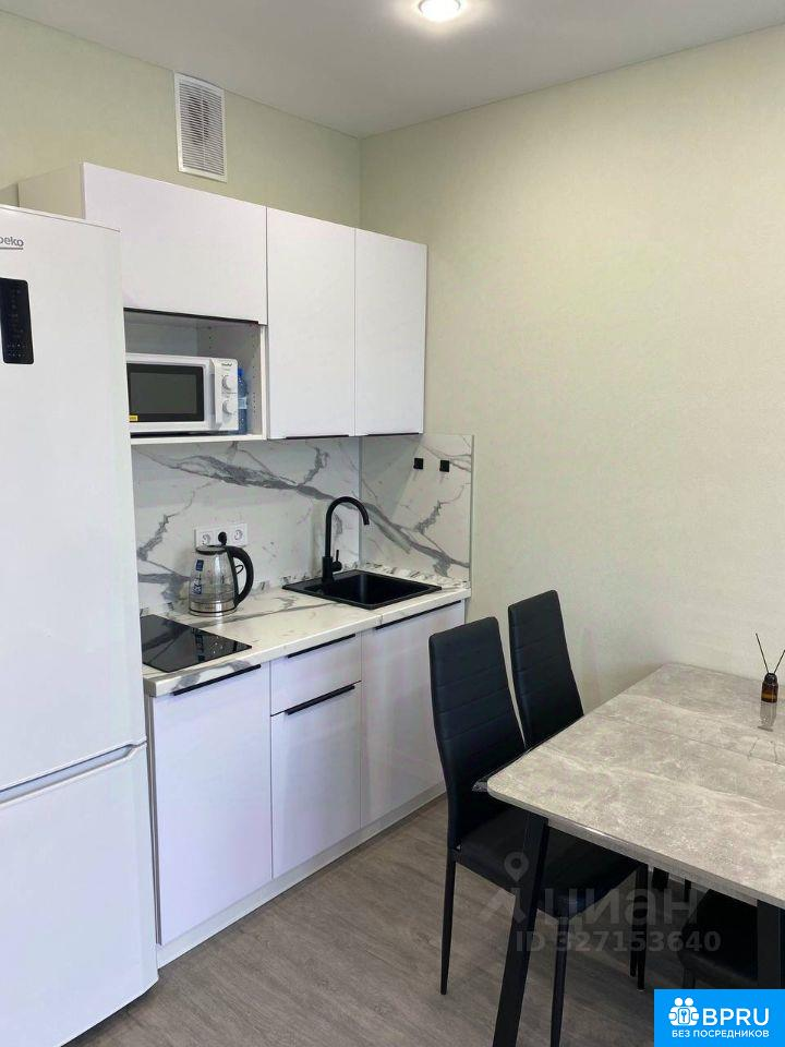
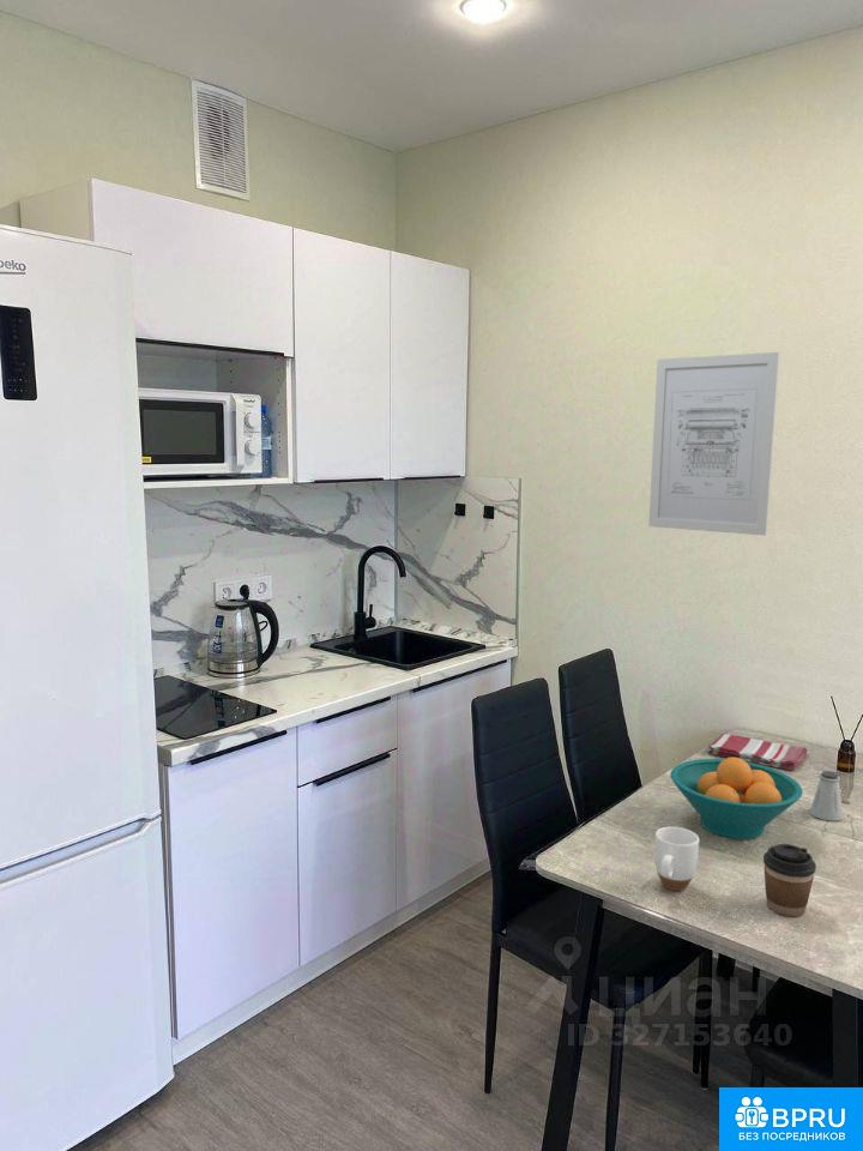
+ dish towel [707,733,808,772]
+ wall art [647,351,781,537]
+ fruit bowl [670,758,804,840]
+ saltshaker [809,770,845,821]
+ mug [653,826,700,892]
+ coffee cup [762,843,817,917]
